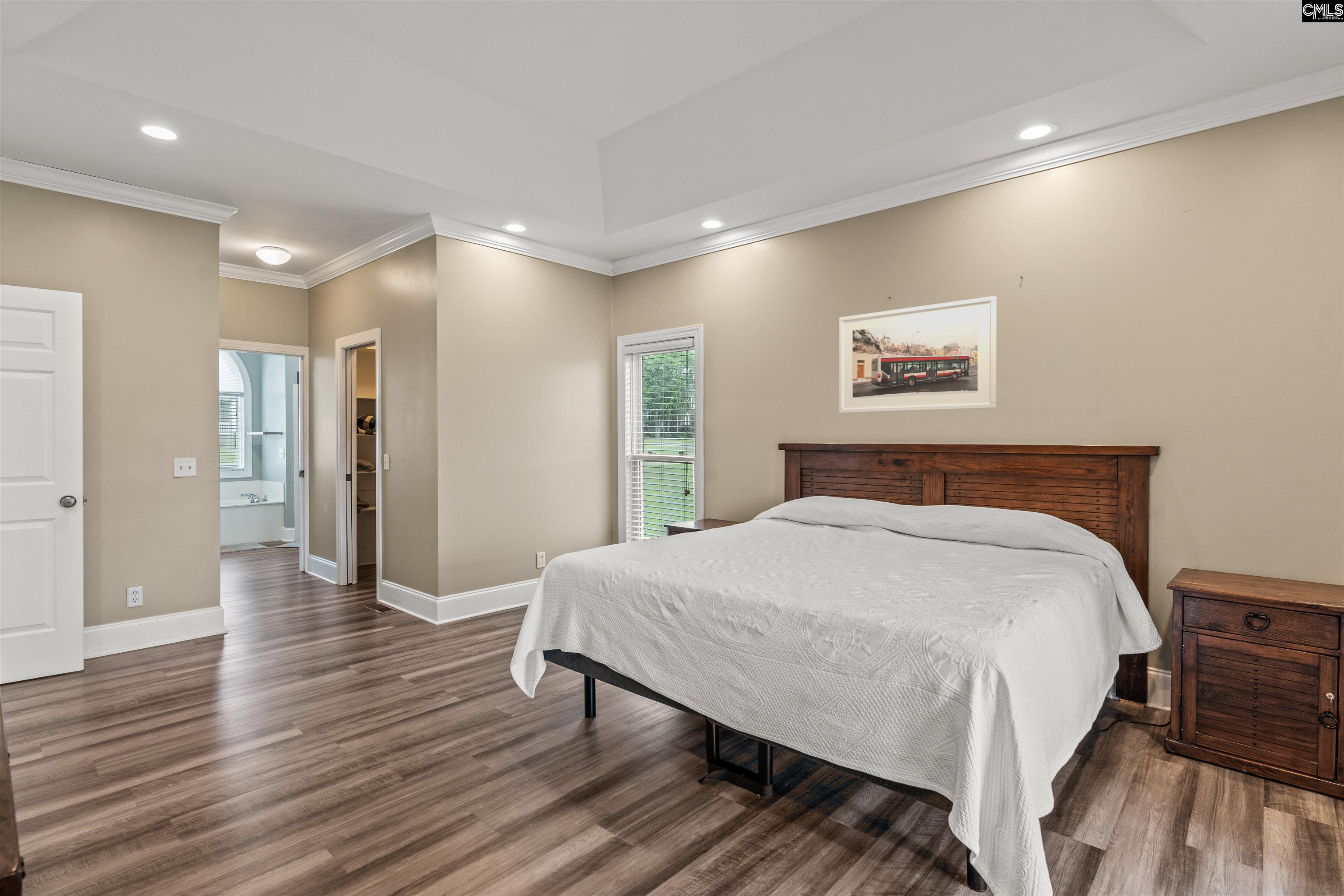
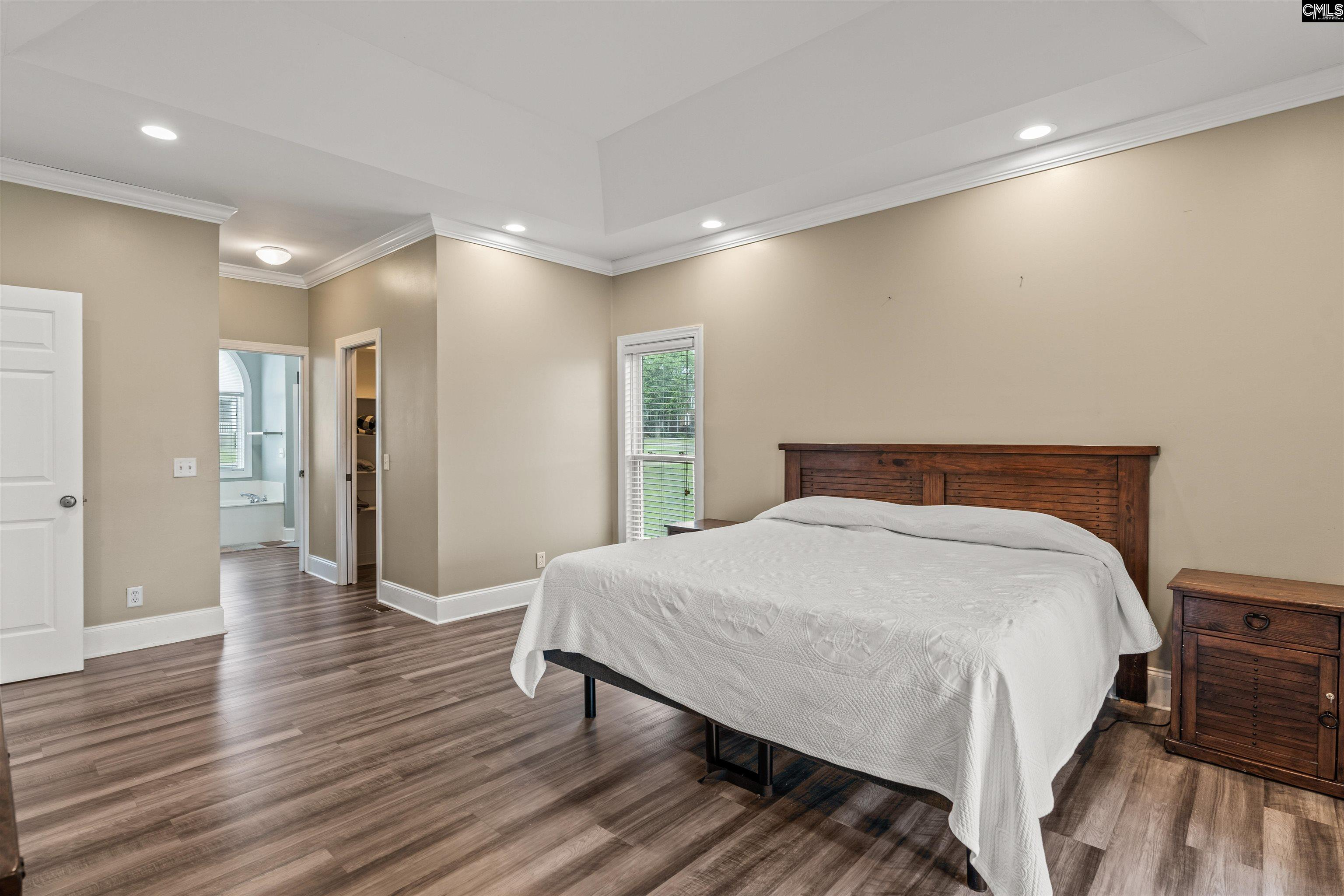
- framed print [839,295,997,413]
